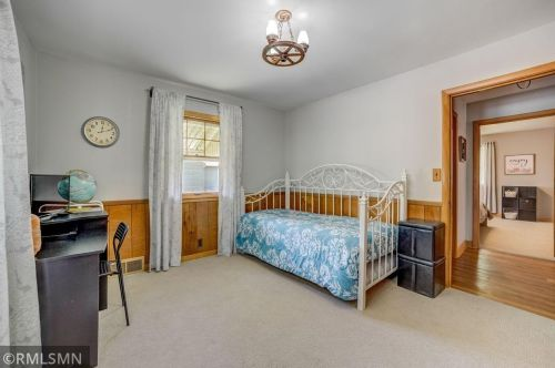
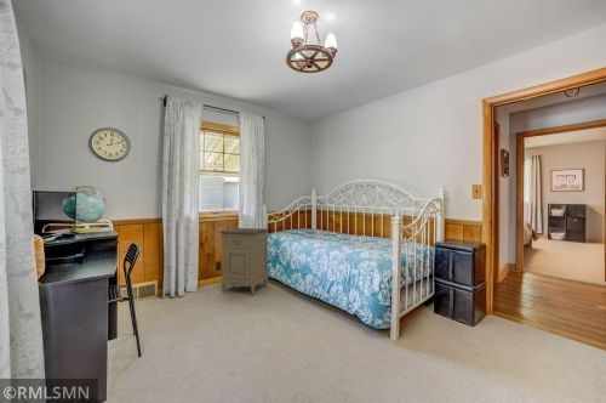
+ nightstand [218,227,270,296]
